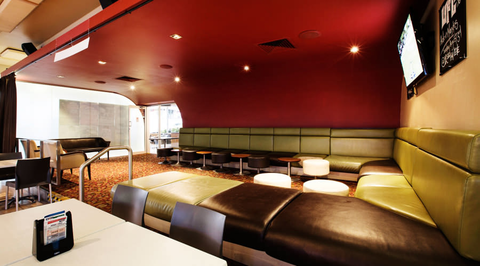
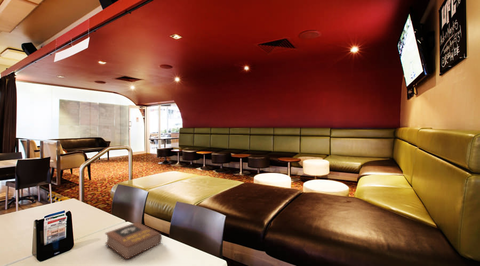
+ book [104,221,163,260]
